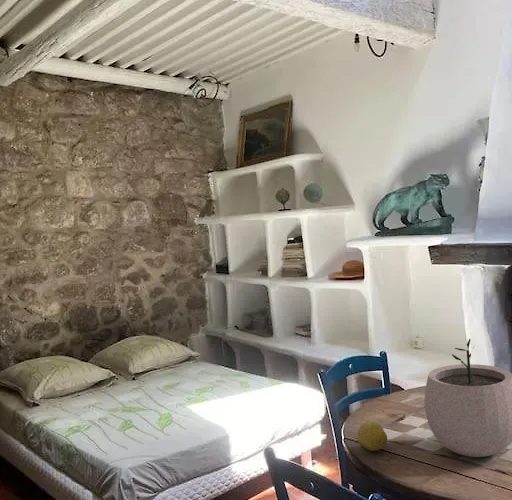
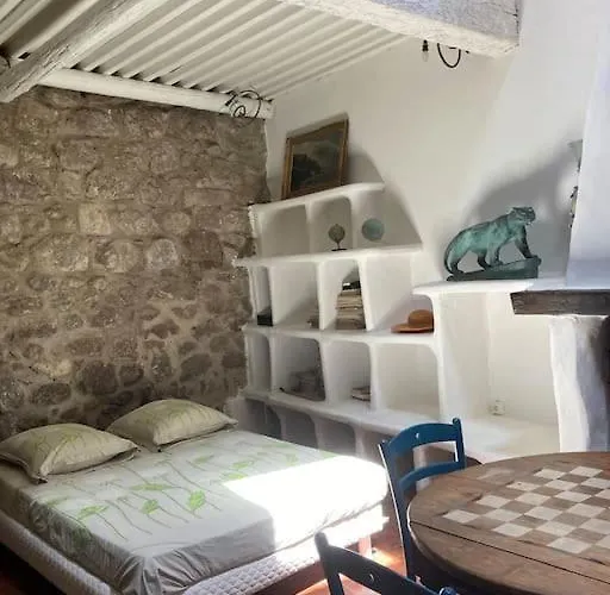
- fruit [356,420,388,452]
- plant pot [423,338,512,458]
